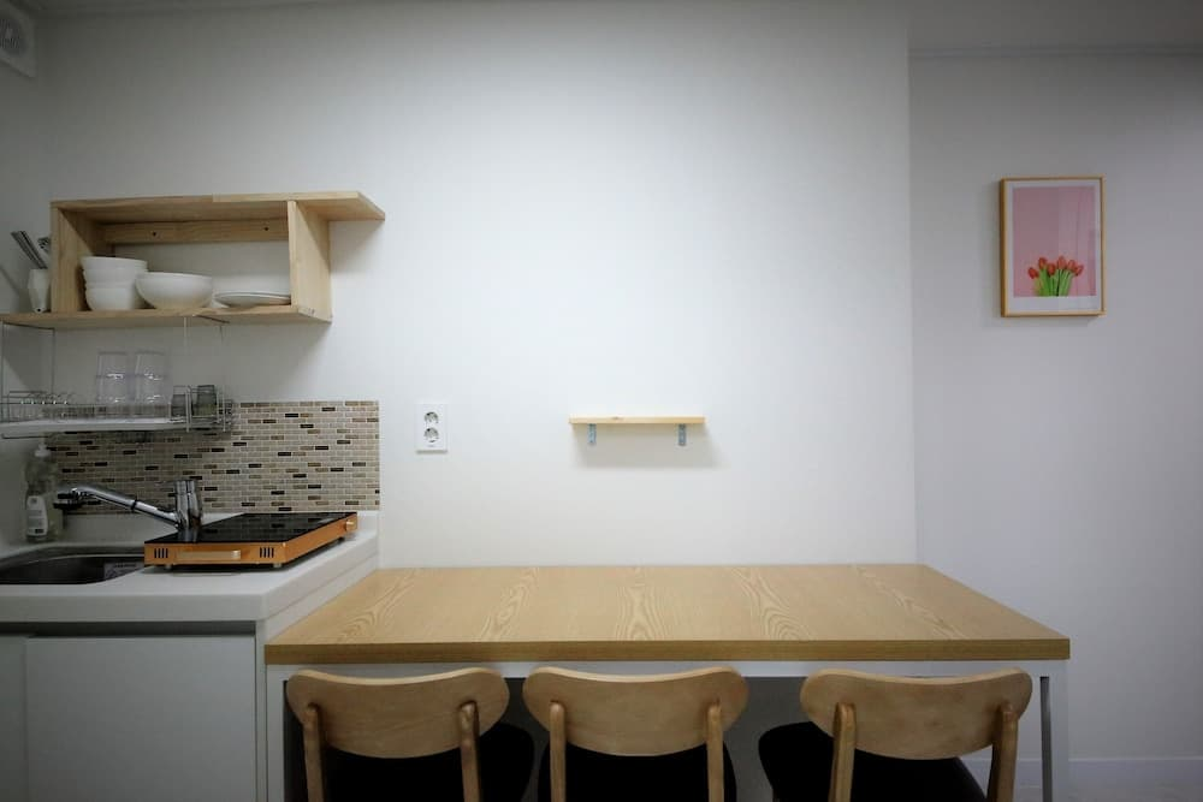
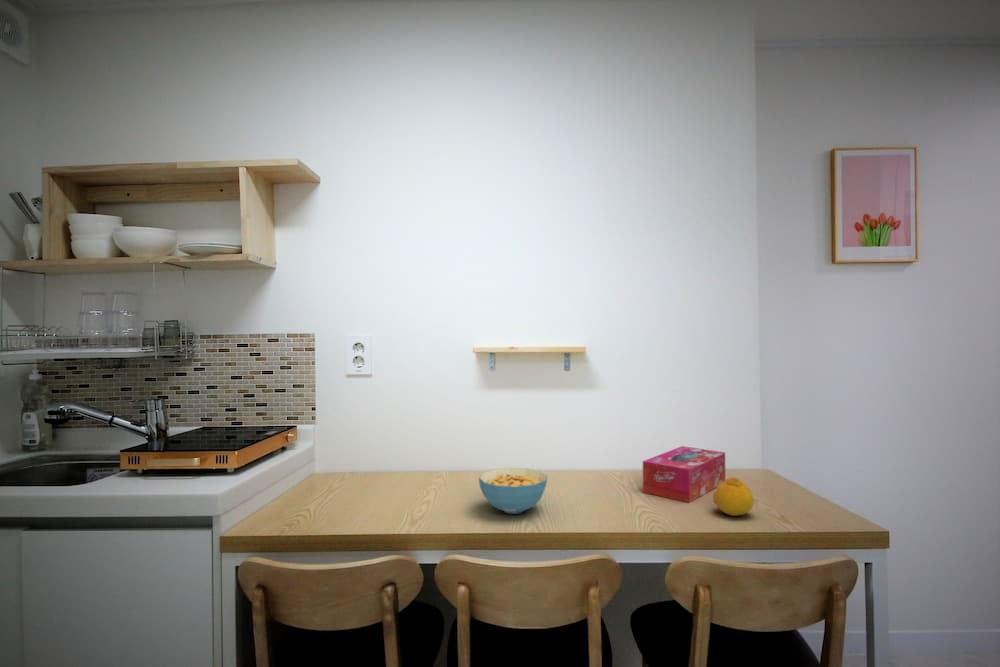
+ cereal bowl [478,467,548,515]
+ tissue box [642,445,726,504]
+ fruit [712,476,755,517]
